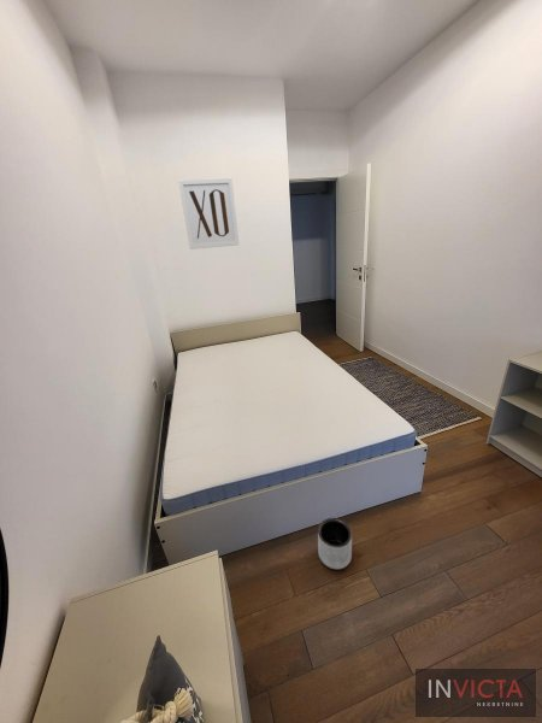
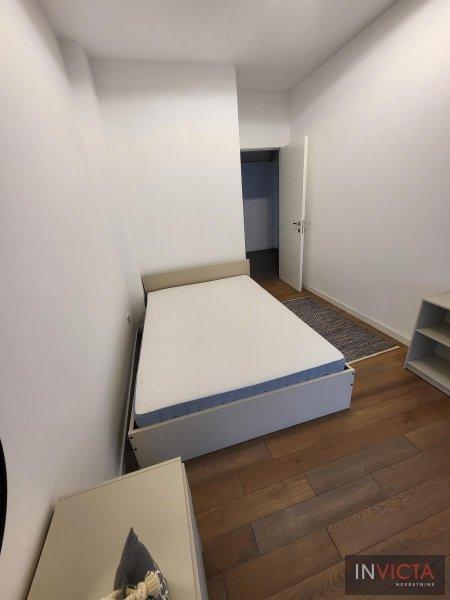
- wall art [177,177,240,251]
- planter [317,517,353,570]
